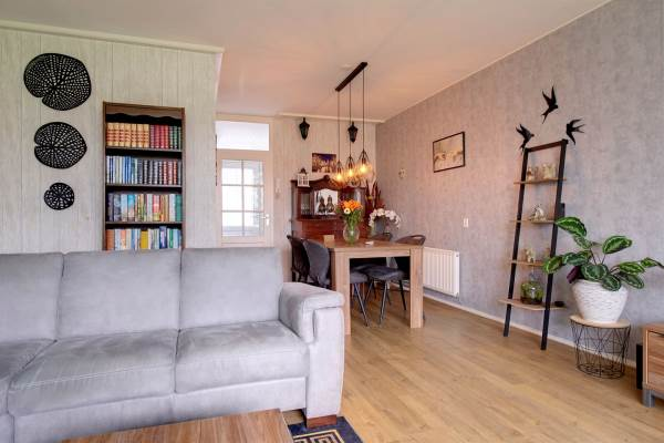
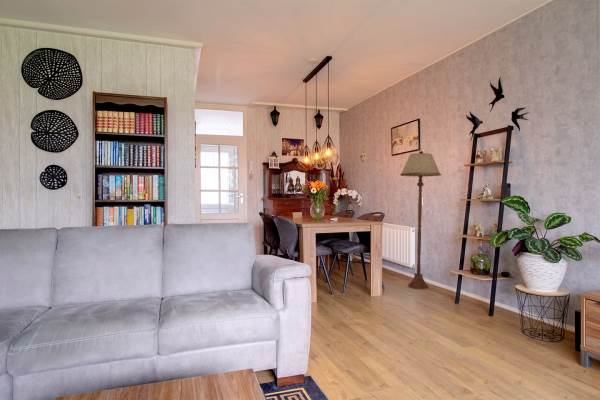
+ floor lamp [399,150,442,290]
